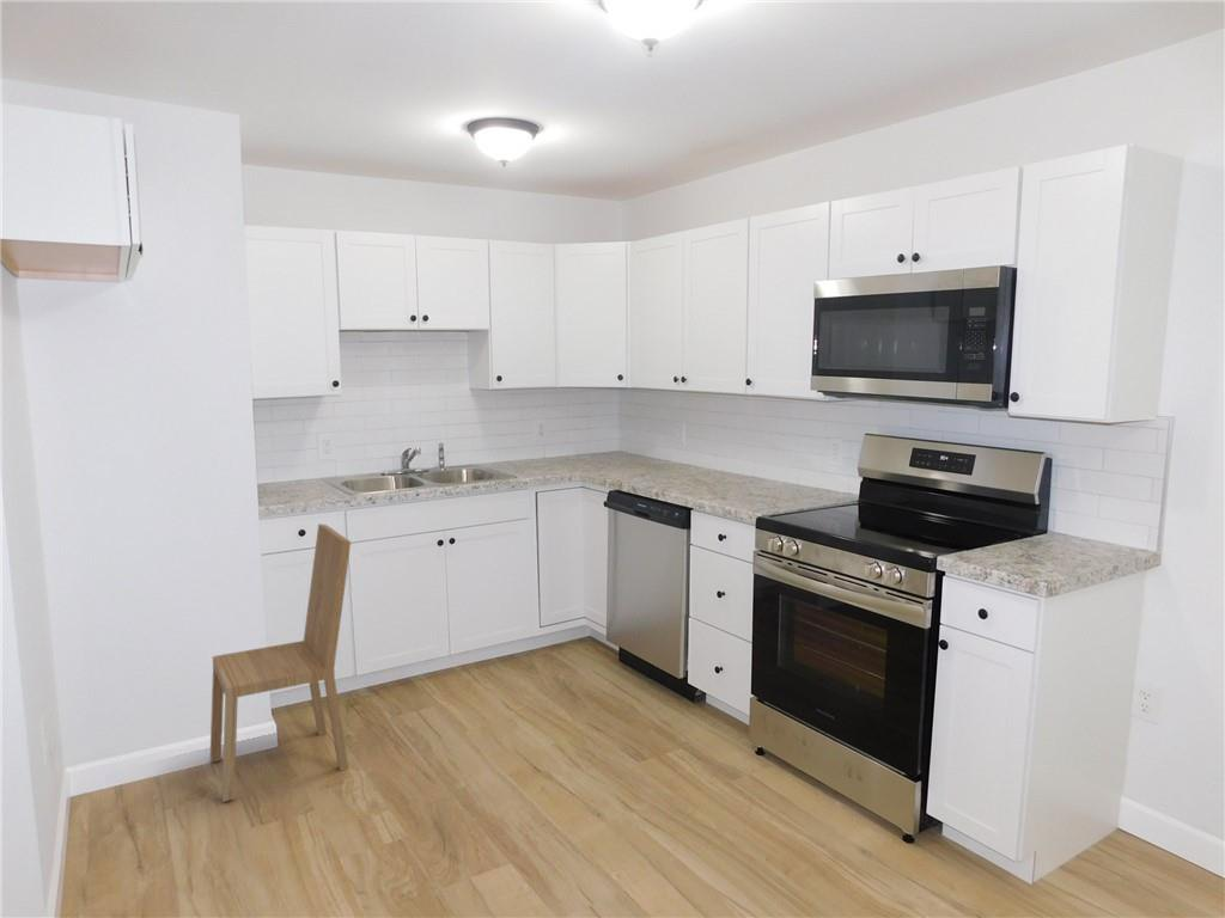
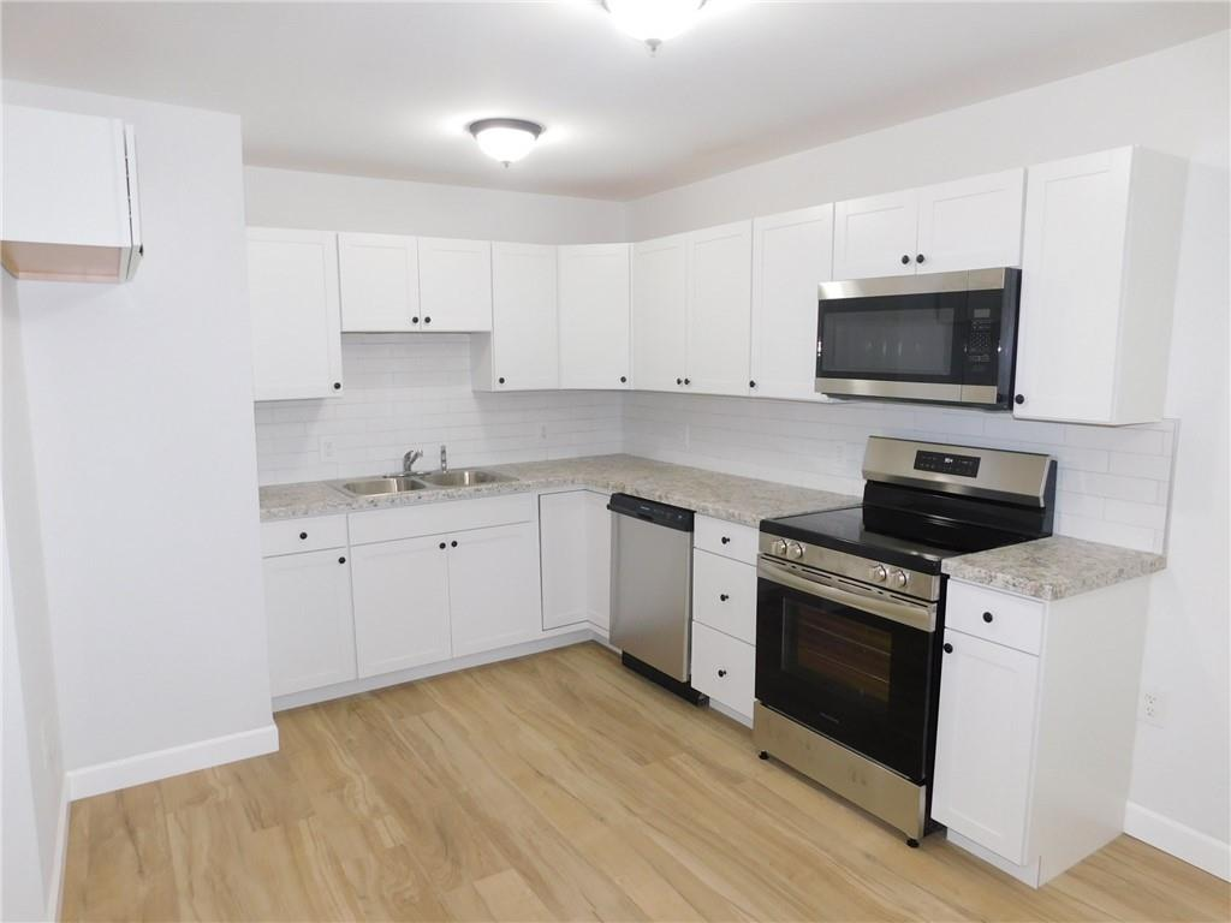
- dining chair [209,522,352,803]
